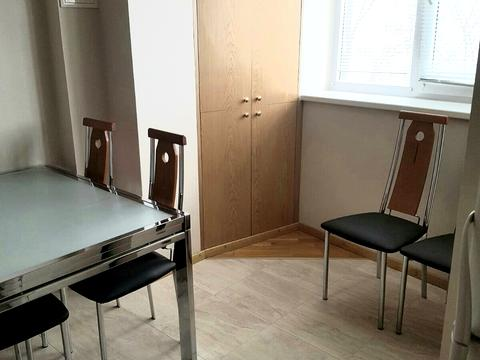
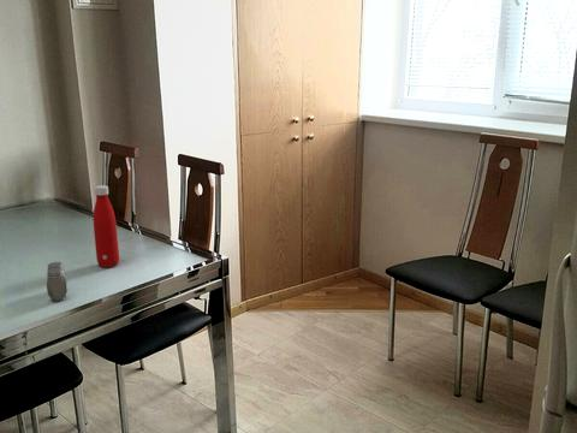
+ salt and pepper shaker [46,261,69,302]
+ bottle [93,184,120,268]
